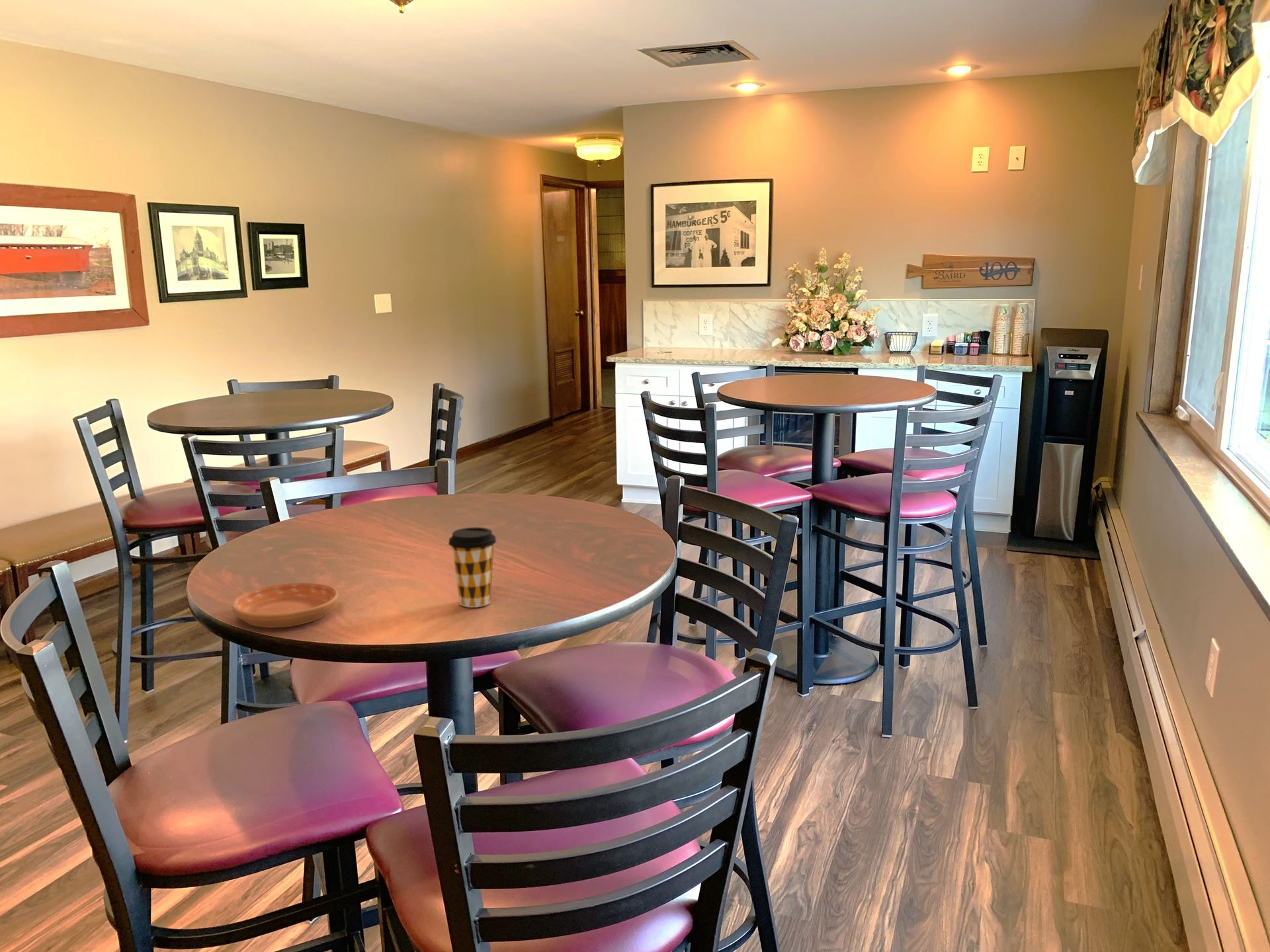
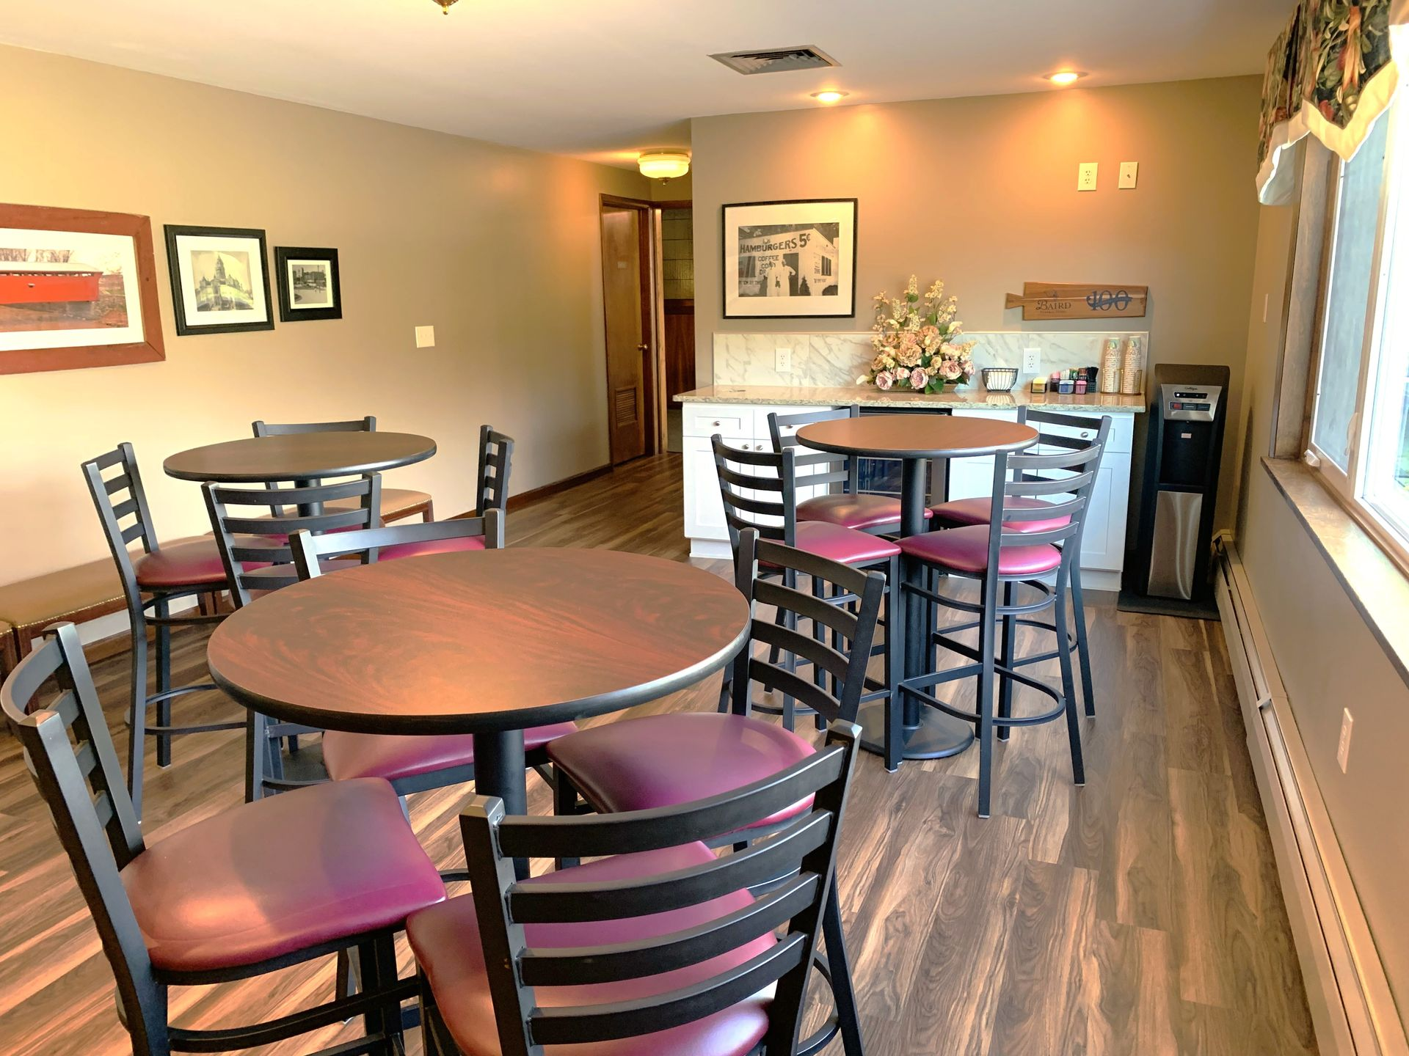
- coffee cup [448,527,497,608]
- saucer [231,582,339,629]
